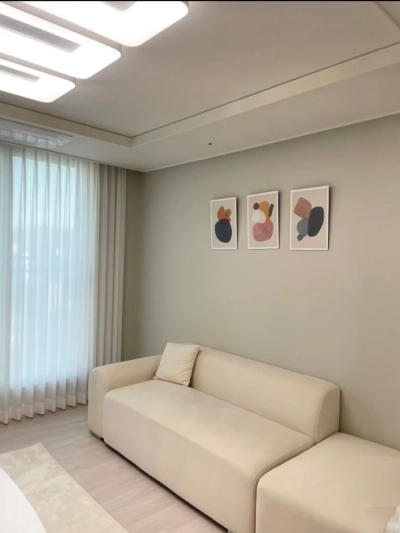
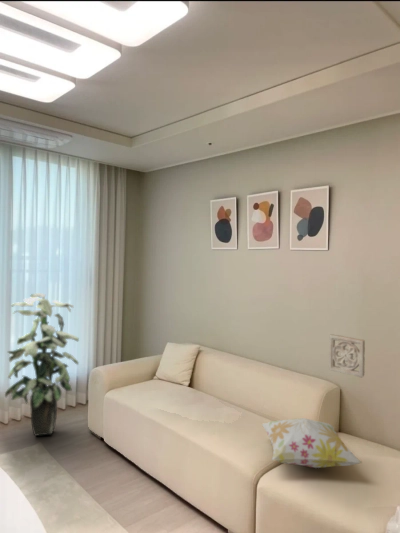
+ decorative pillow [260,417,363,469]
+ wall ornament [328,333,366,378]
+ indoor plant [4,292,80,437]
